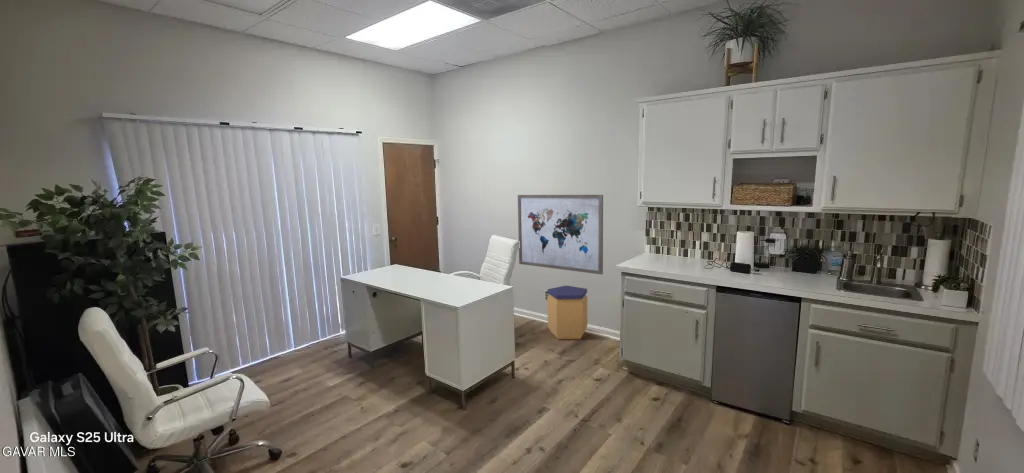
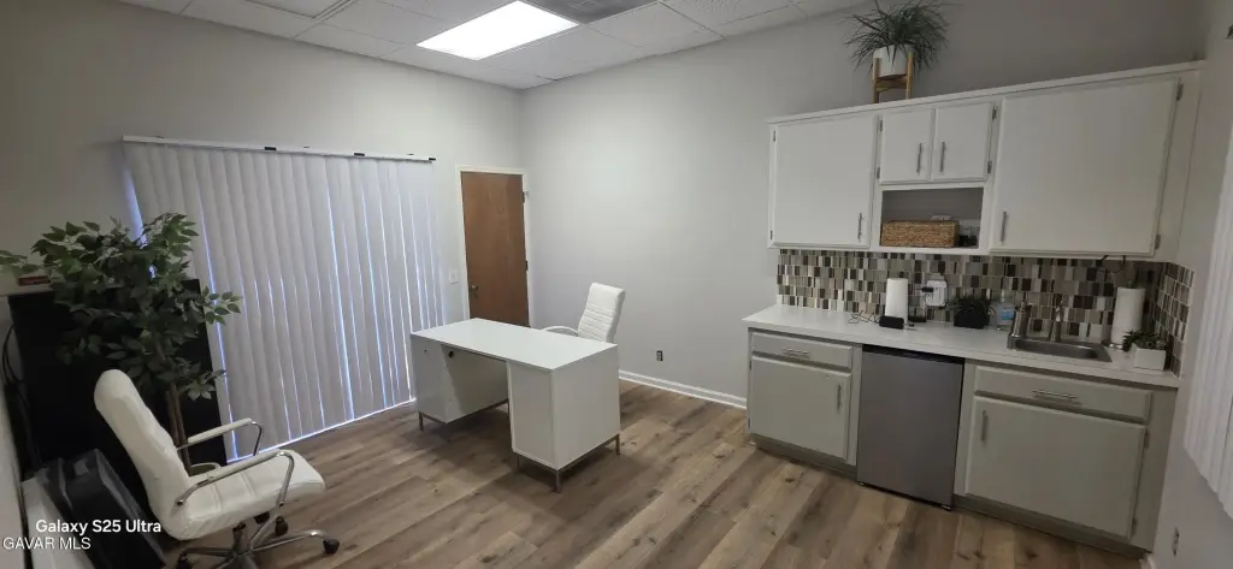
- trash can [546,285,588,340]
- wall art [517,194,604,275]
